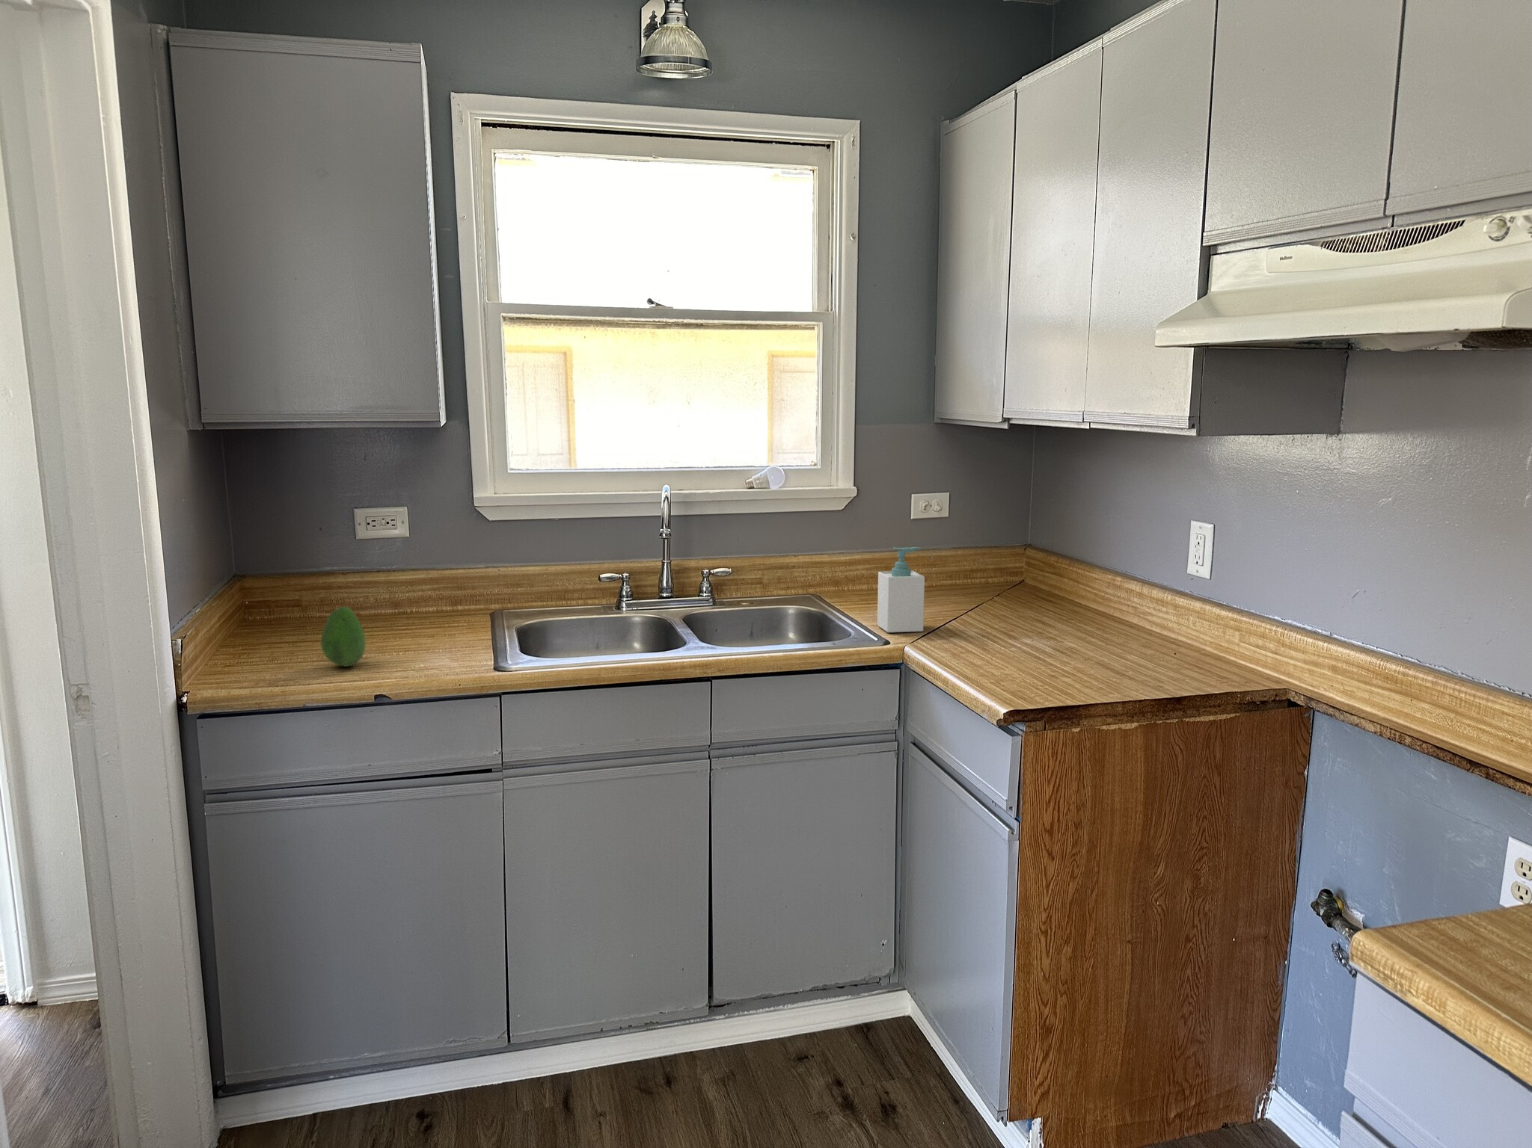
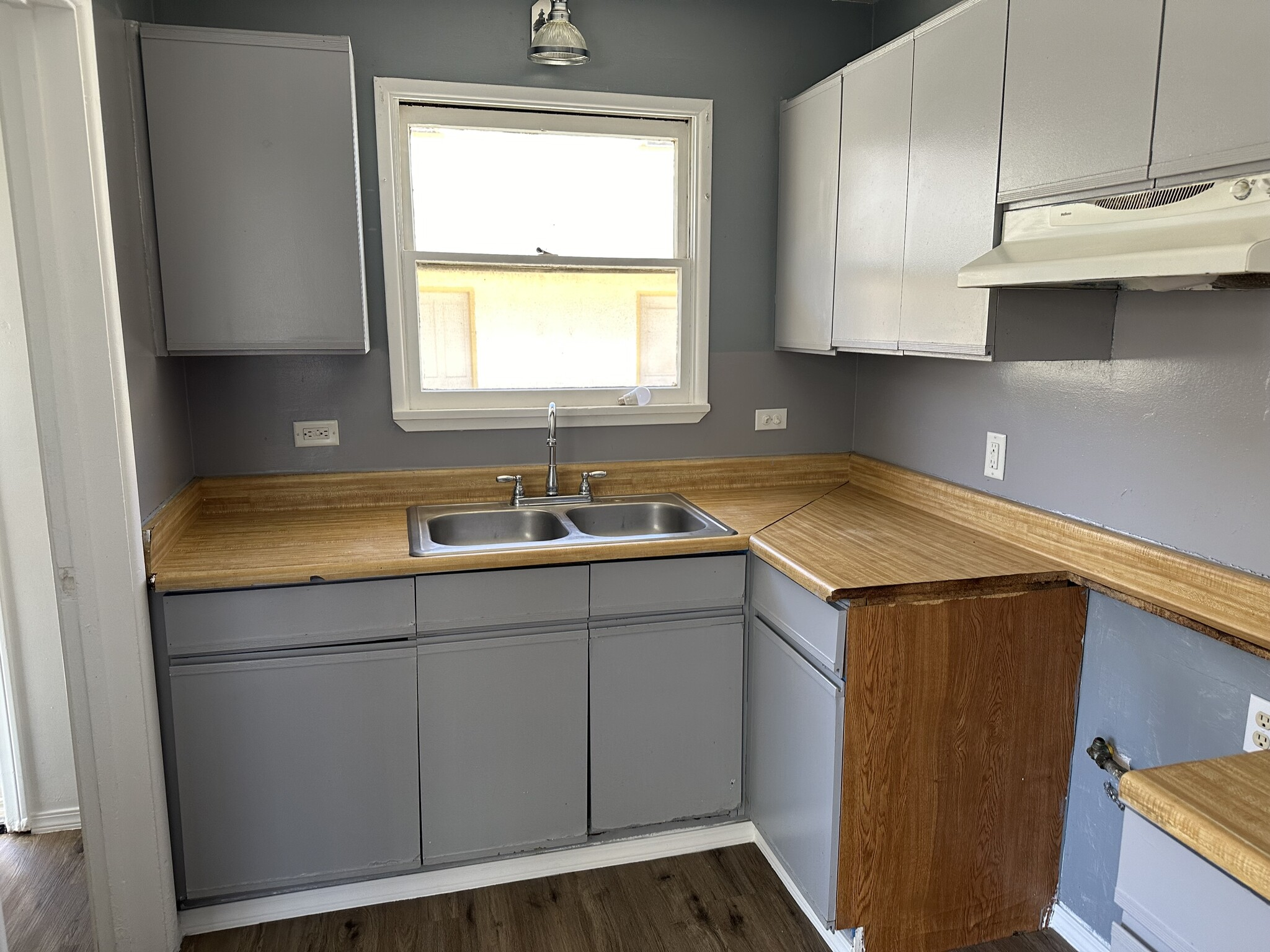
- soap bottle [877,546,925,633]
- fruit [320,607,367,667]
